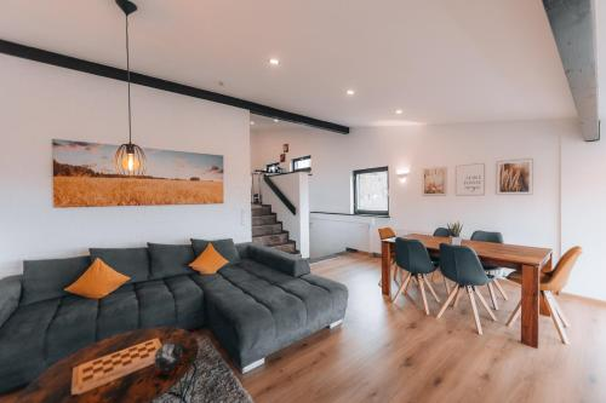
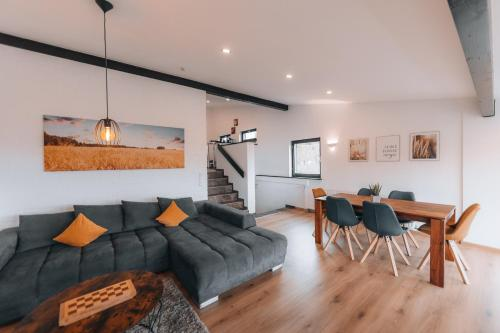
- decorative orb [153,340,184,373]
